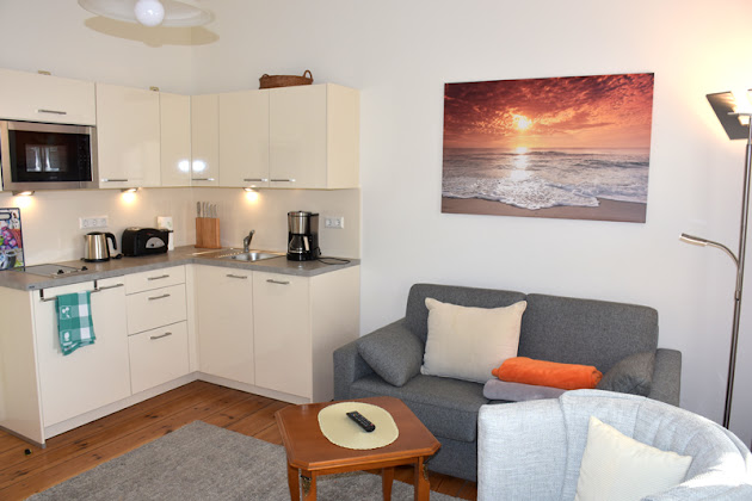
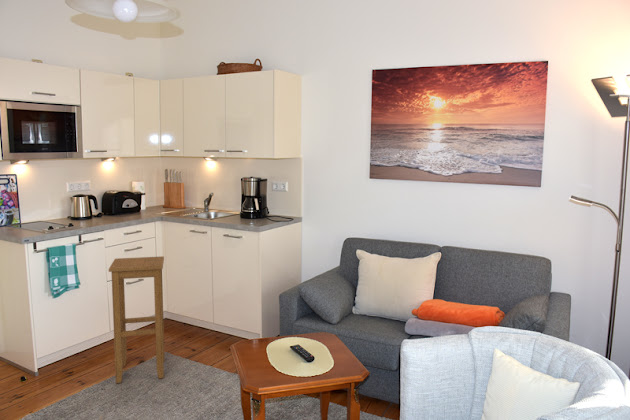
+ stool [108,255,166,384]
